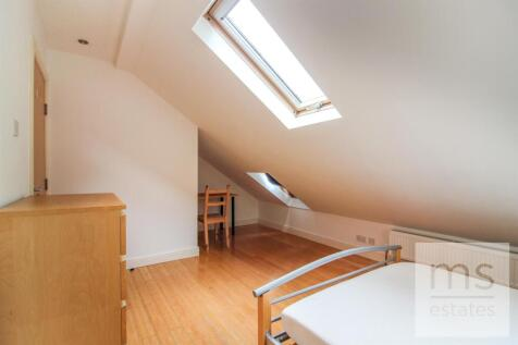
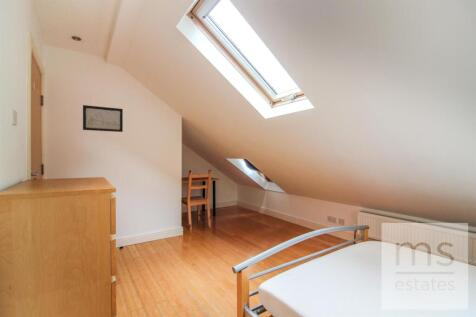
+ wall art [82,104,124,133]
